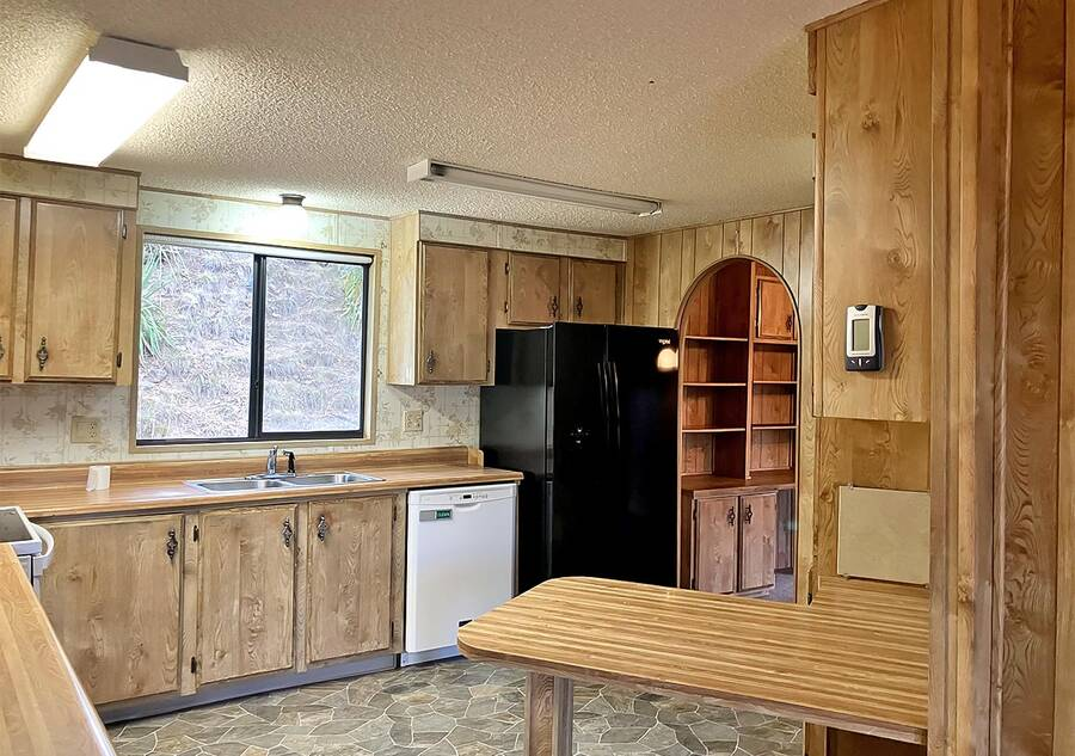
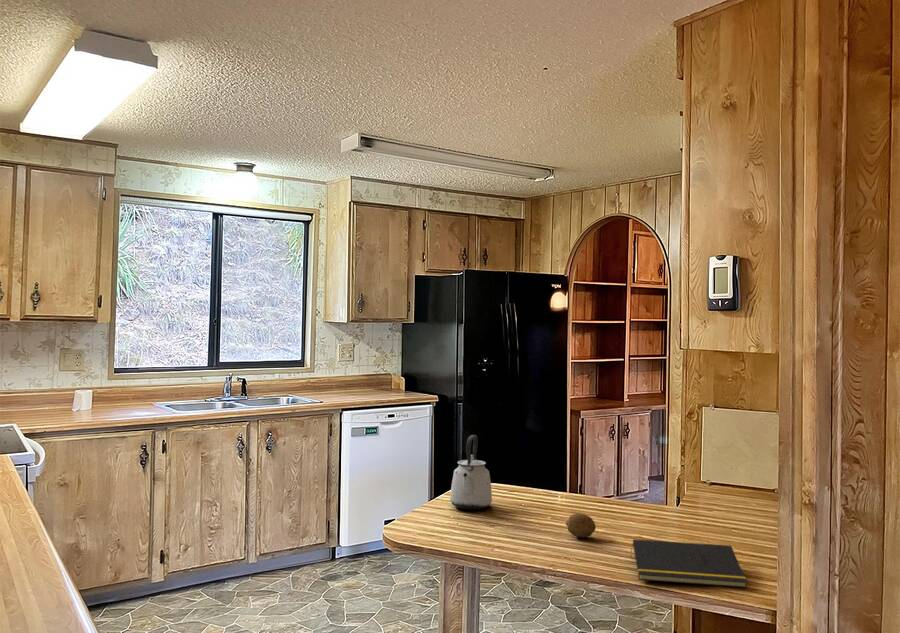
+ notepad [629,538,748,589]
+ fruit [565,512,597,538]
+ kettle [449,434,493,511]
